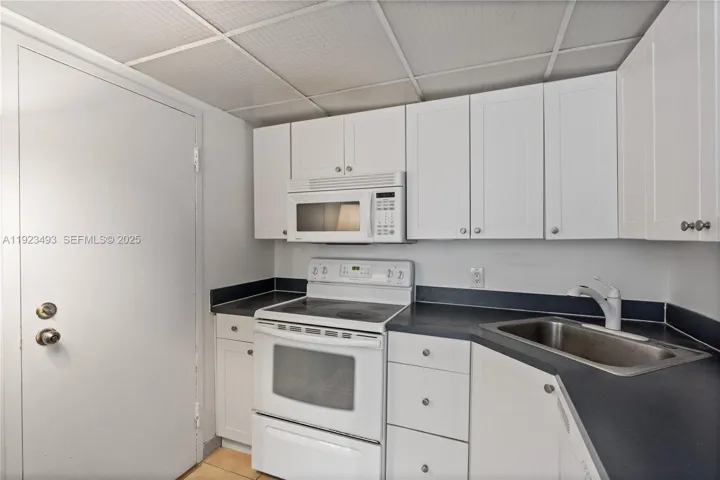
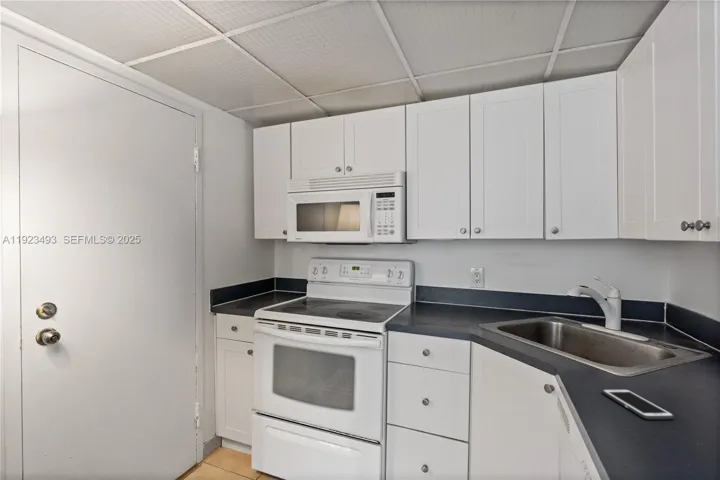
+ cell phone [601,388,675,420]
